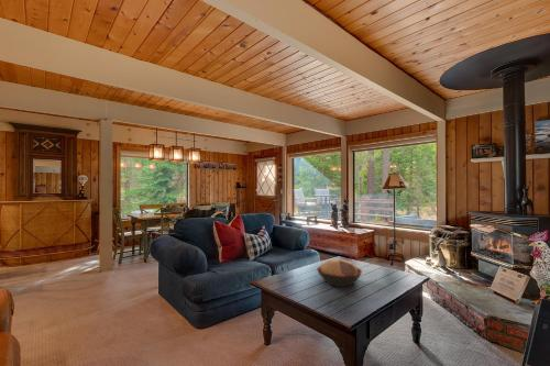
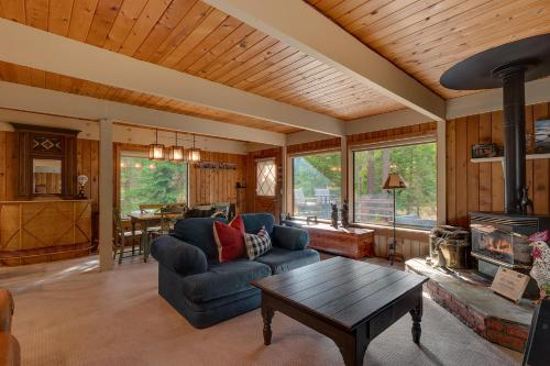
- decorative bowl [316,258,363,288]
